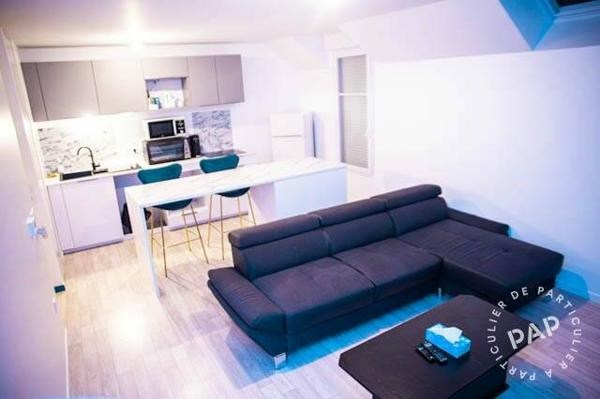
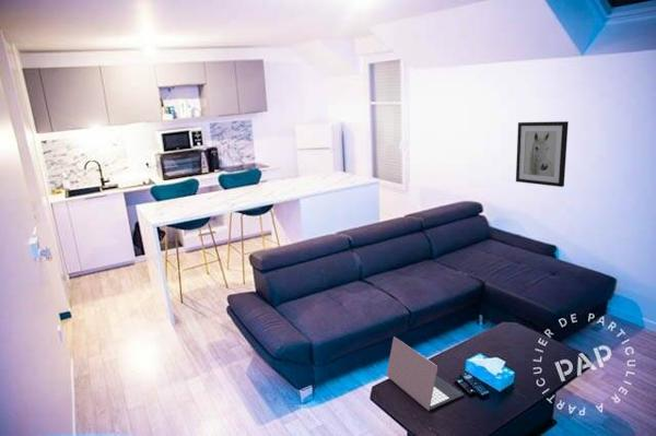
+ wall art [515,120,570,188]
+ laptop [386,335,465,412]
